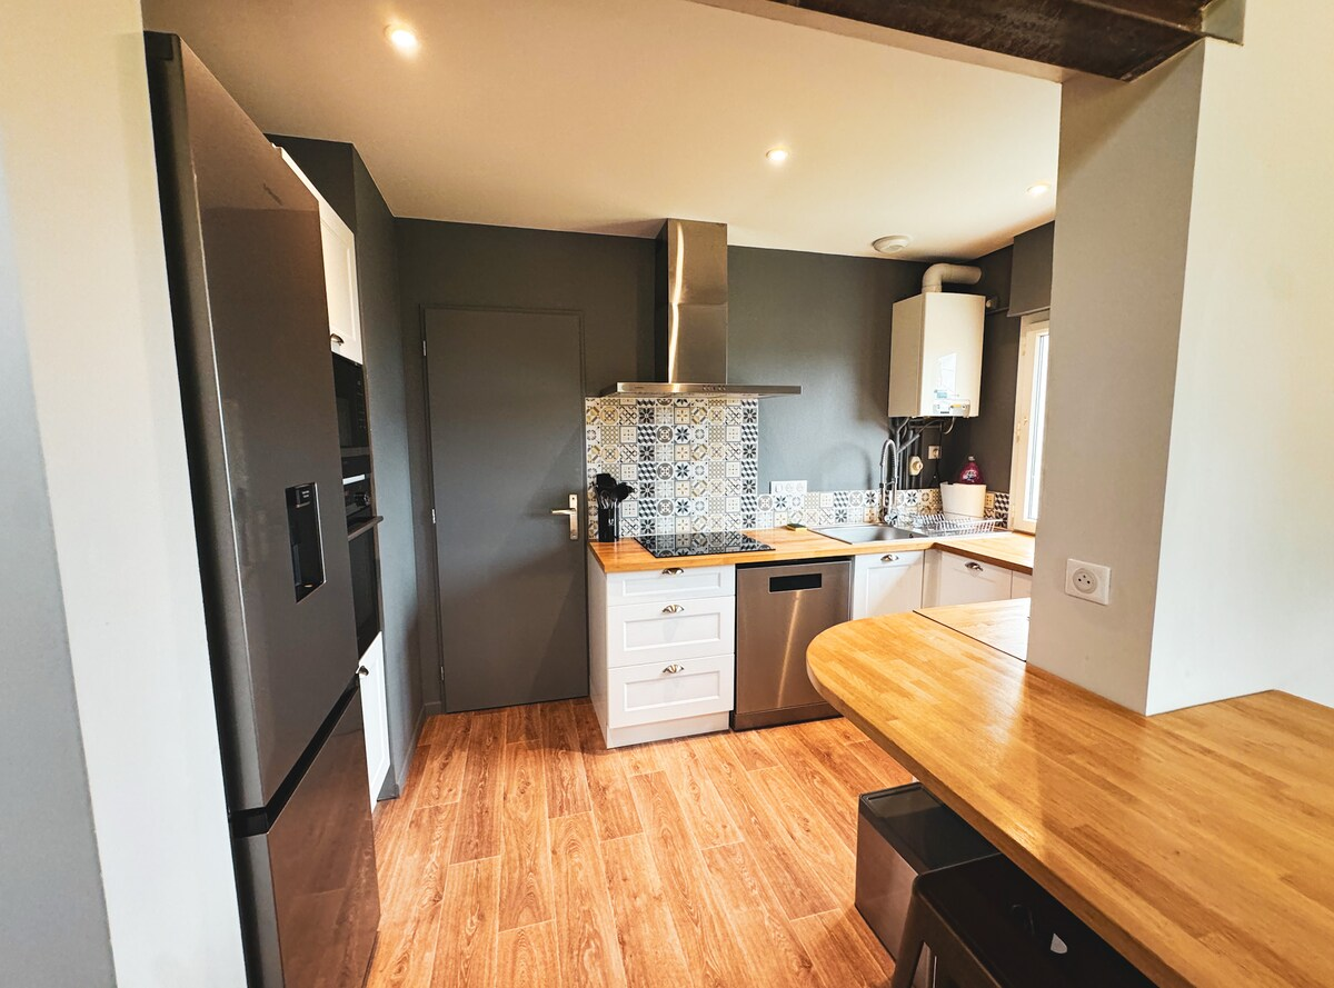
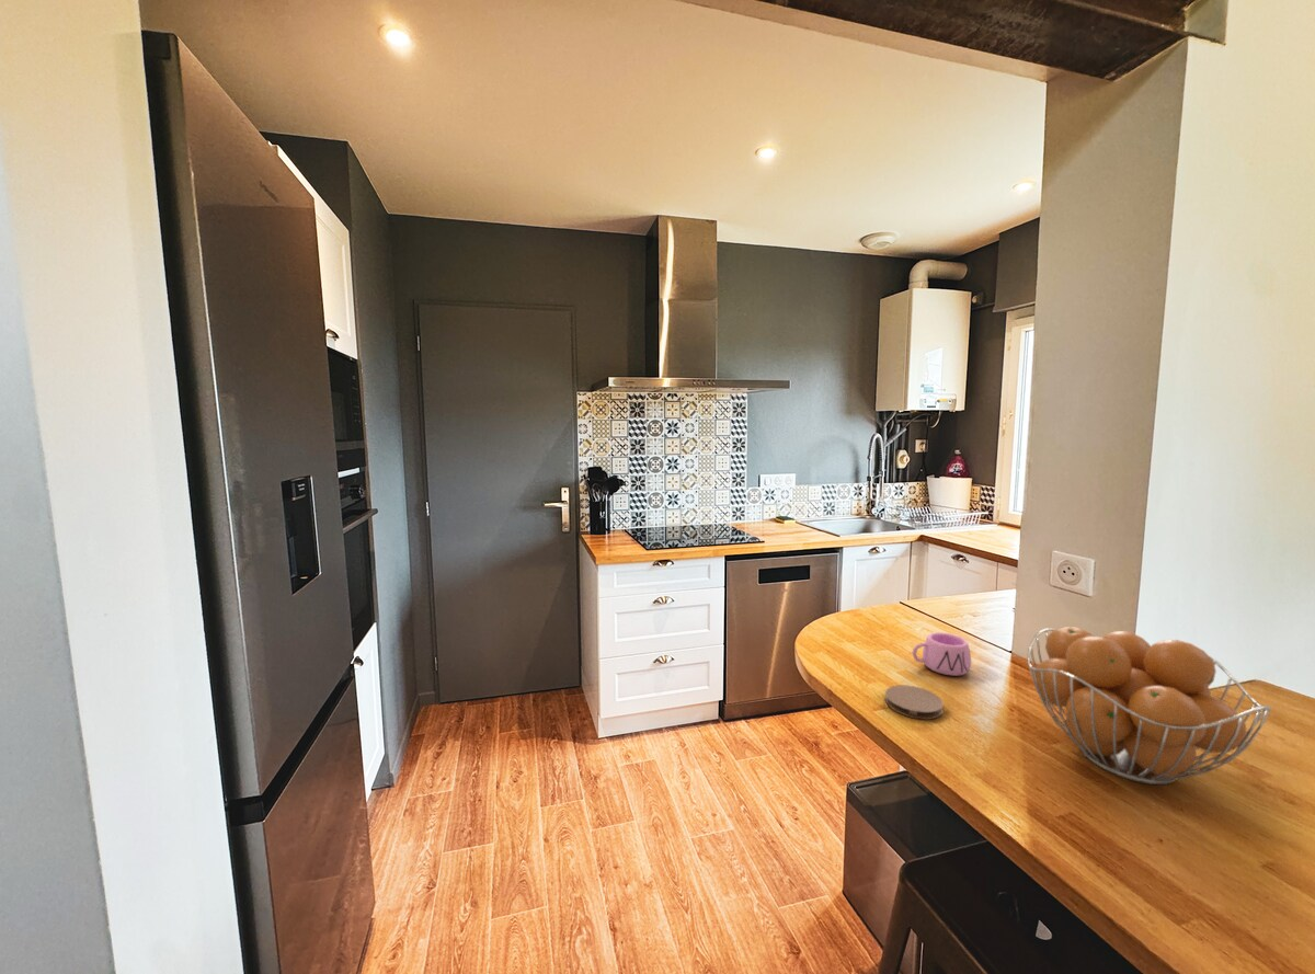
+ coaster [884,684,945,720]
+ fruit basket [1027,626,1273,786]
+ mug [912,631,972,677]
